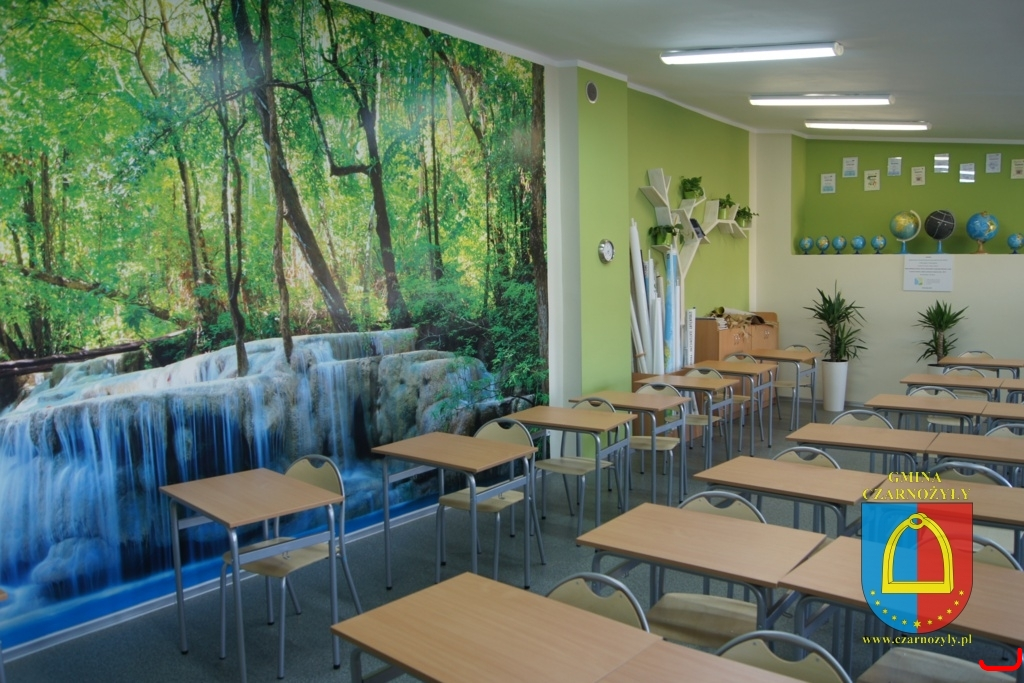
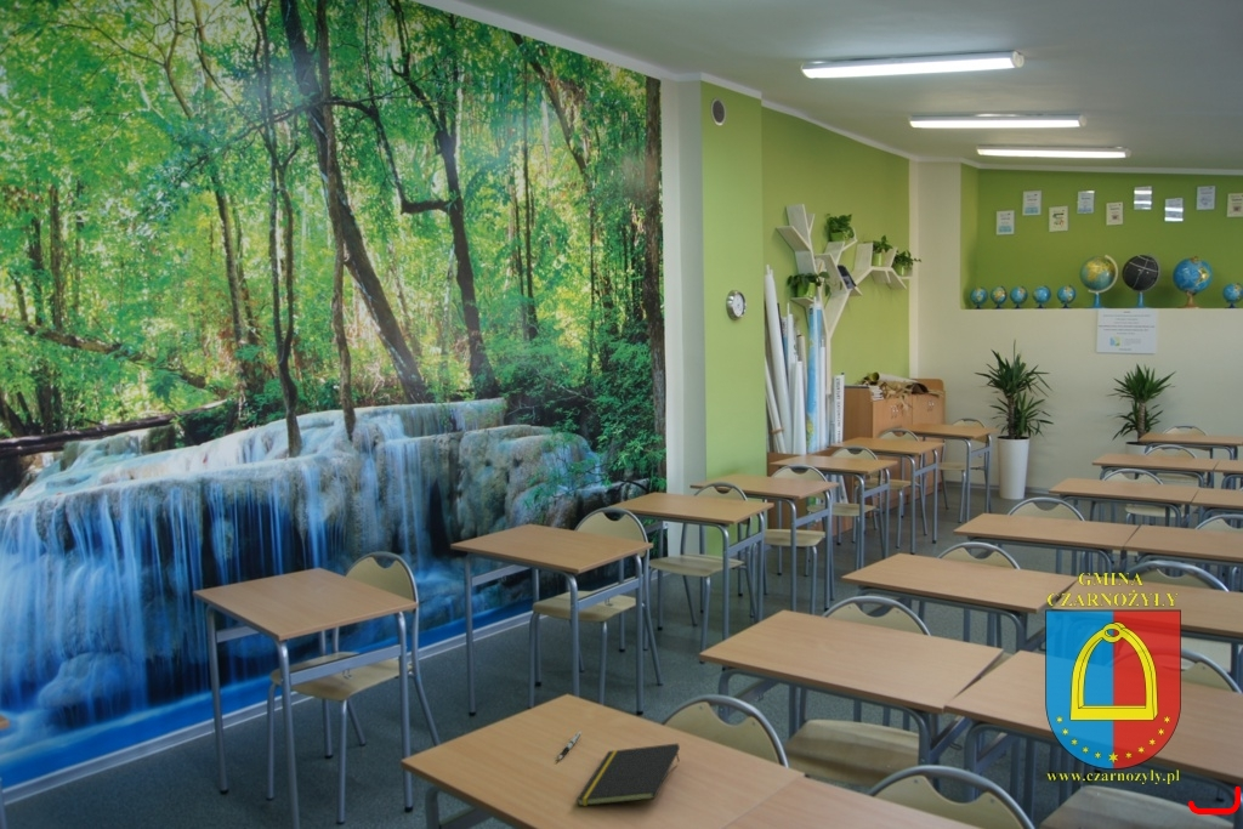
+ pen [557,731,583,761]
+ notepad [575,743,681,807]
